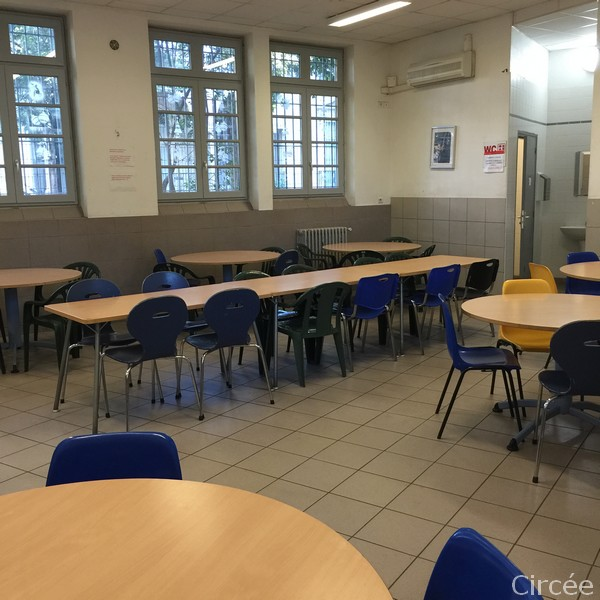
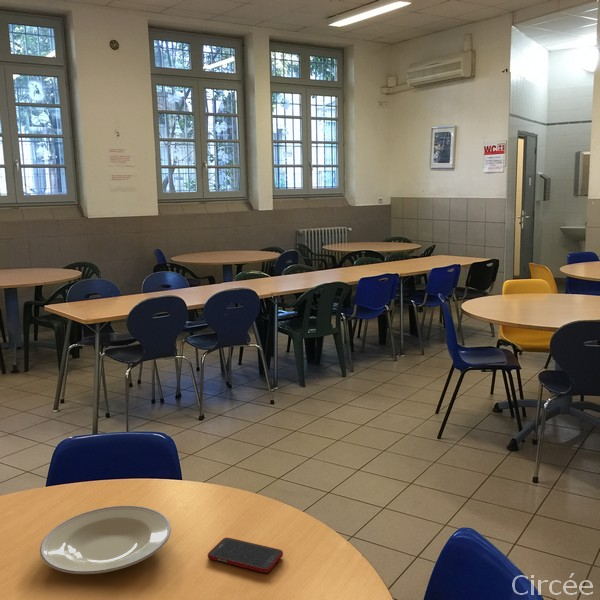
+ cell phone [207,537,284,574]
+ plate [39,505,172,575]
